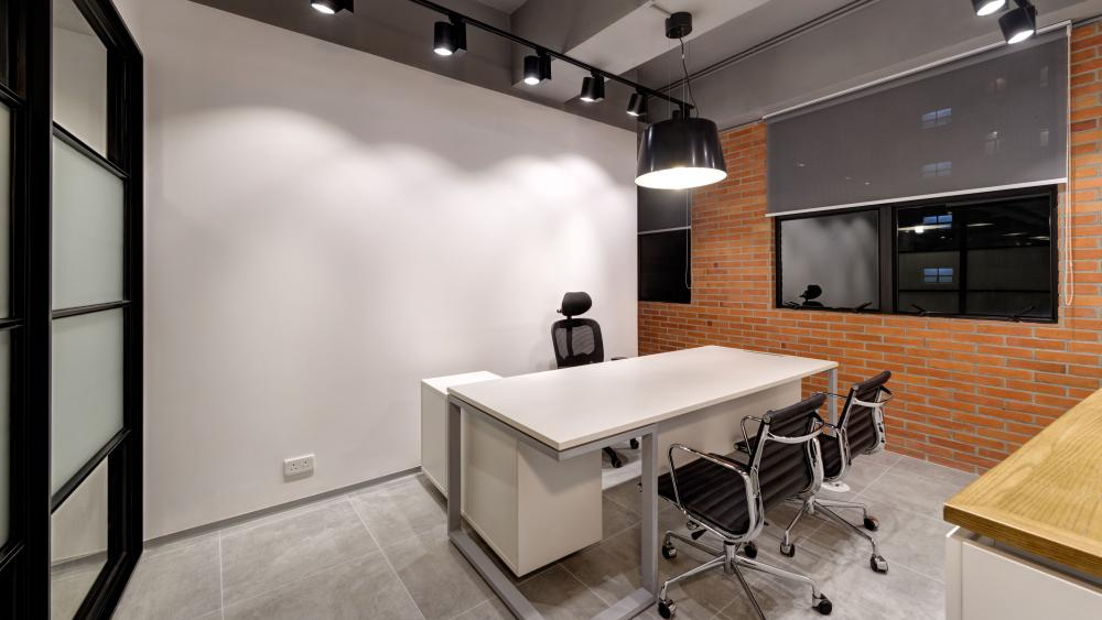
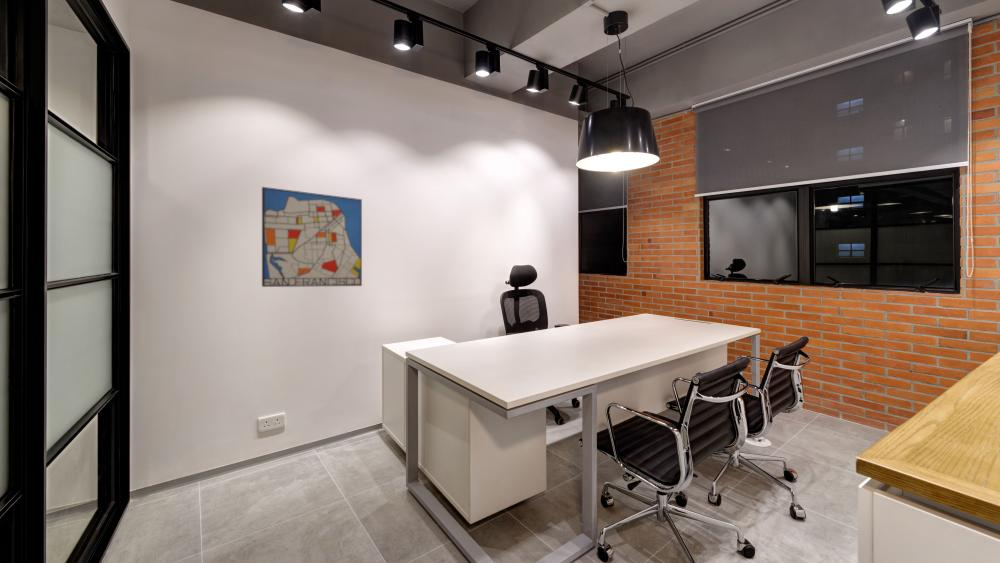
+ wall art [261,186,363,288]
